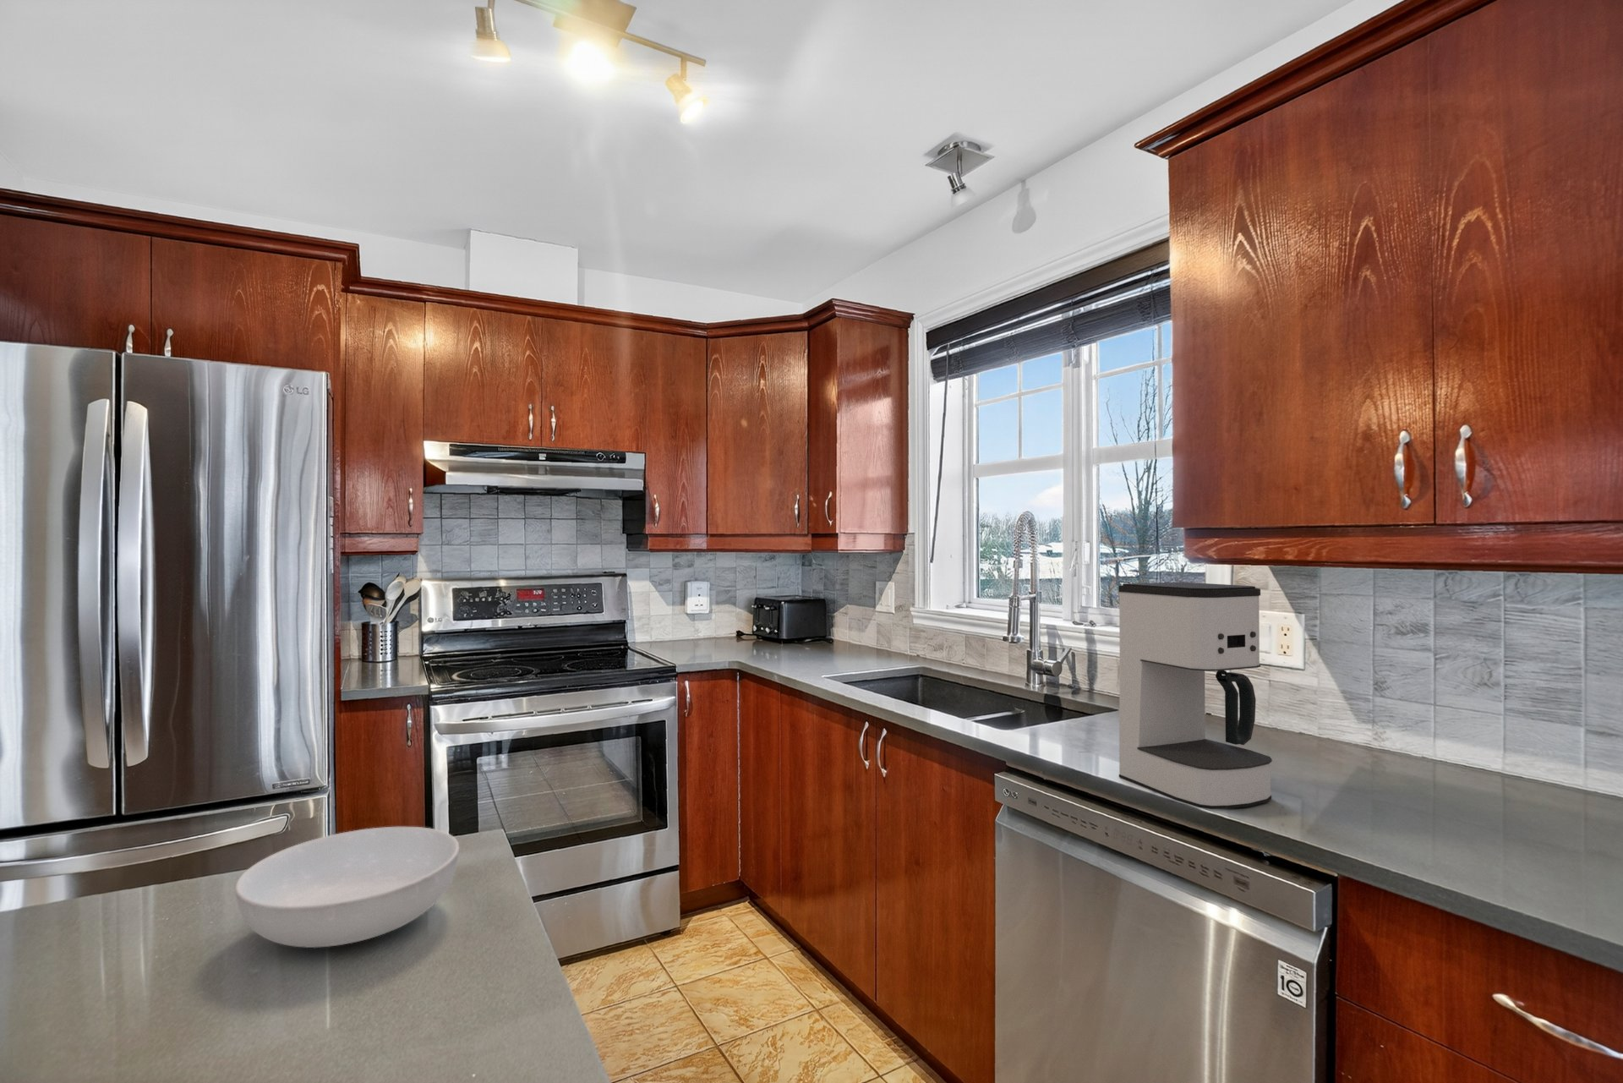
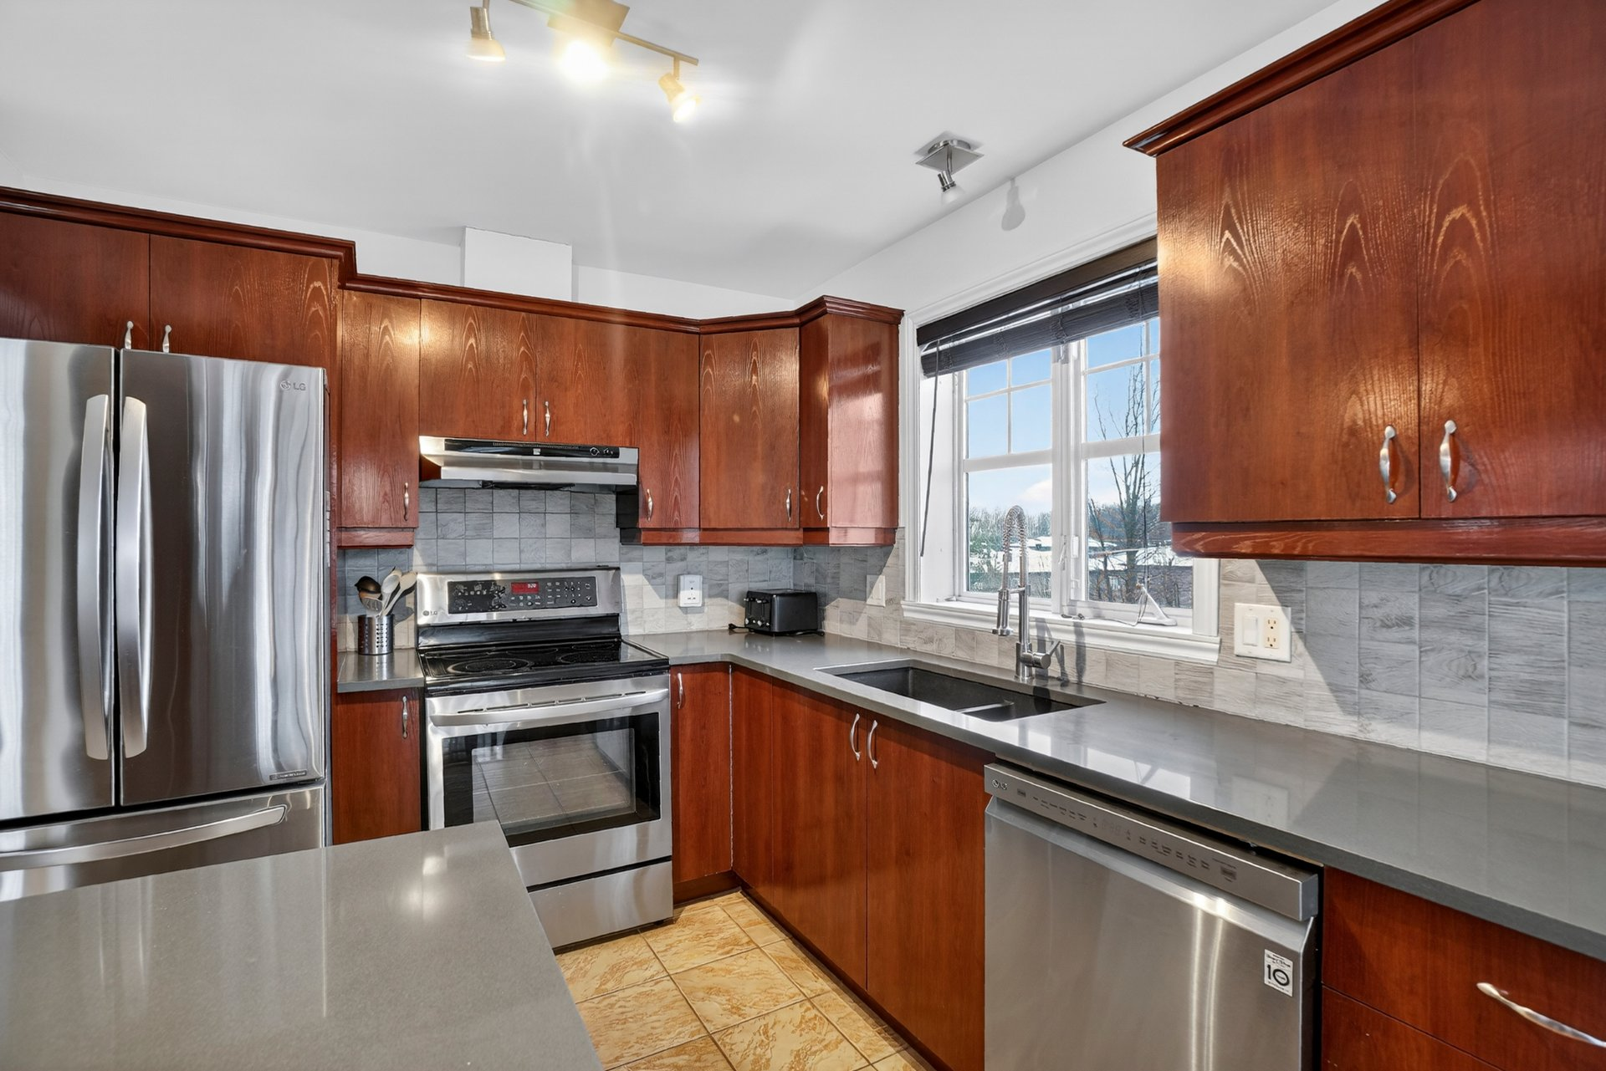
- serving bowl [234,826,460,949]
- coffee maker [1118,581,1273,810]
